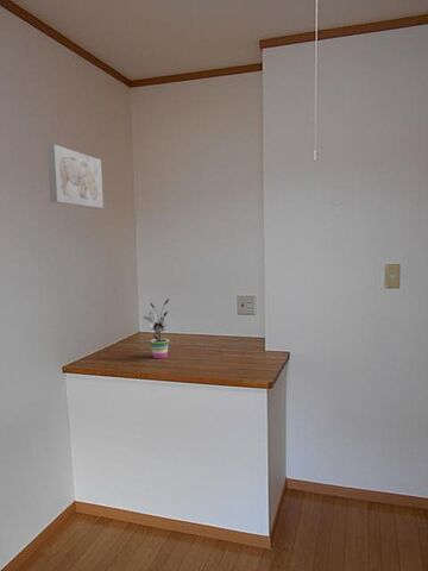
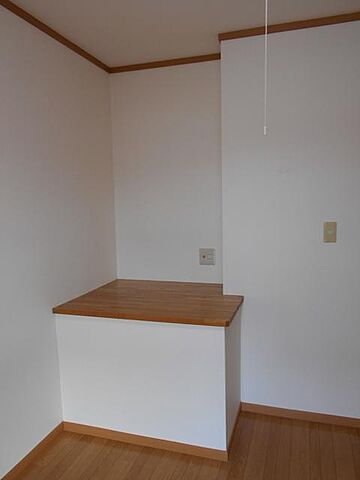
- potted plant [143,297,170,359]
- wall art [46,144,105,209]
